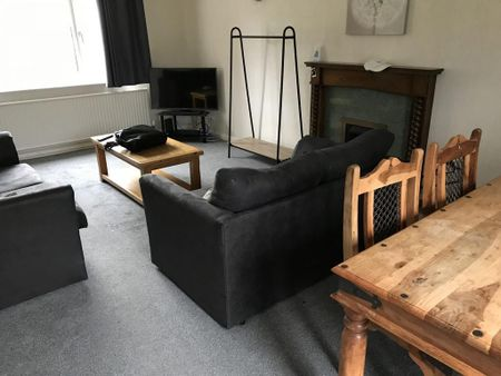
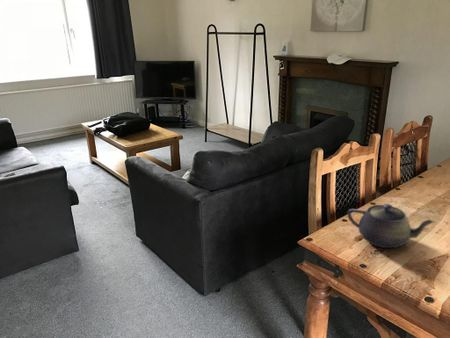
+ teapot [346,203,436,249]
